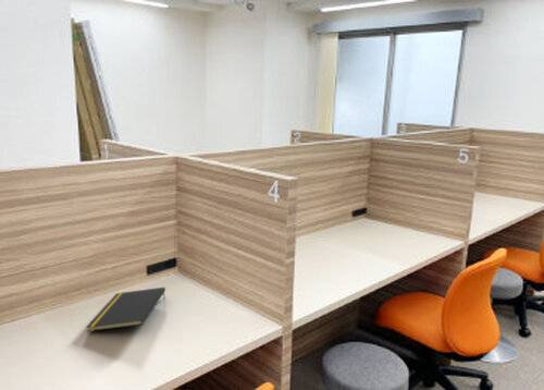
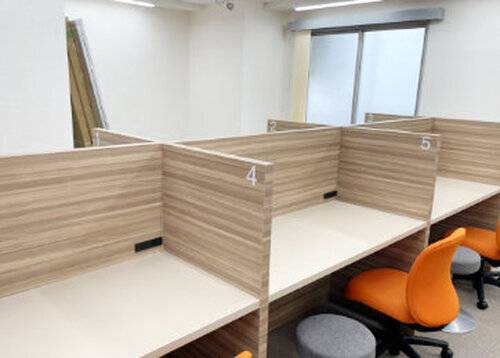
- notepad [85,287,166,332]
